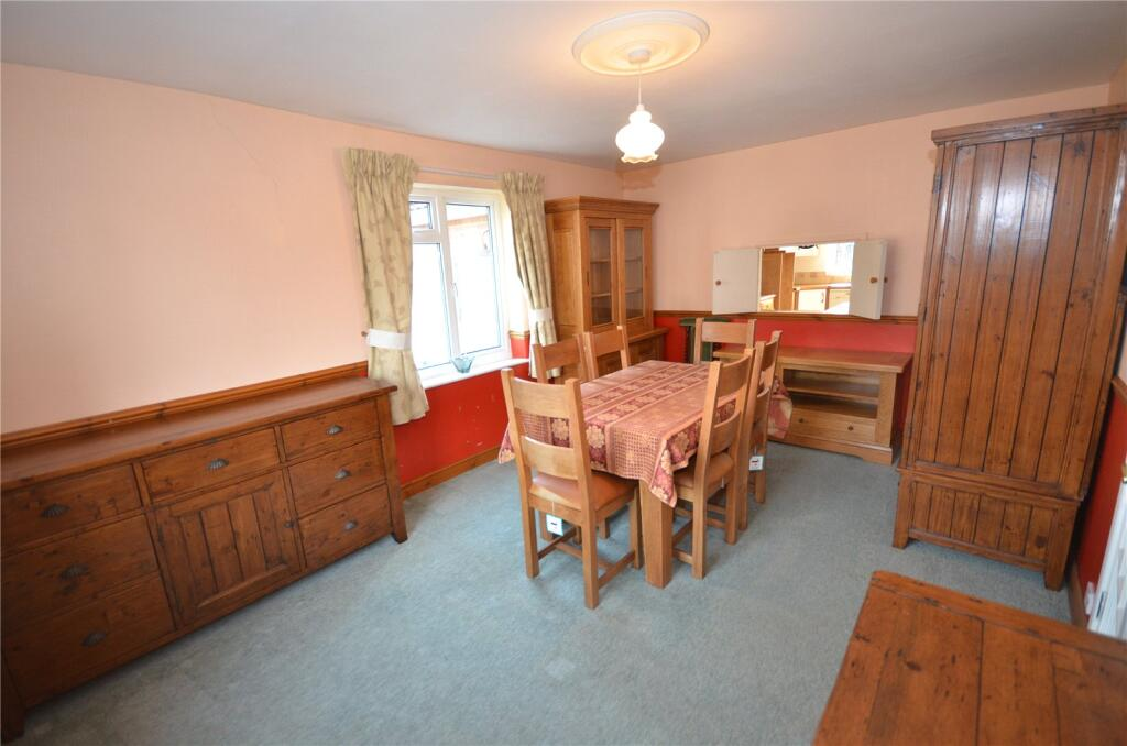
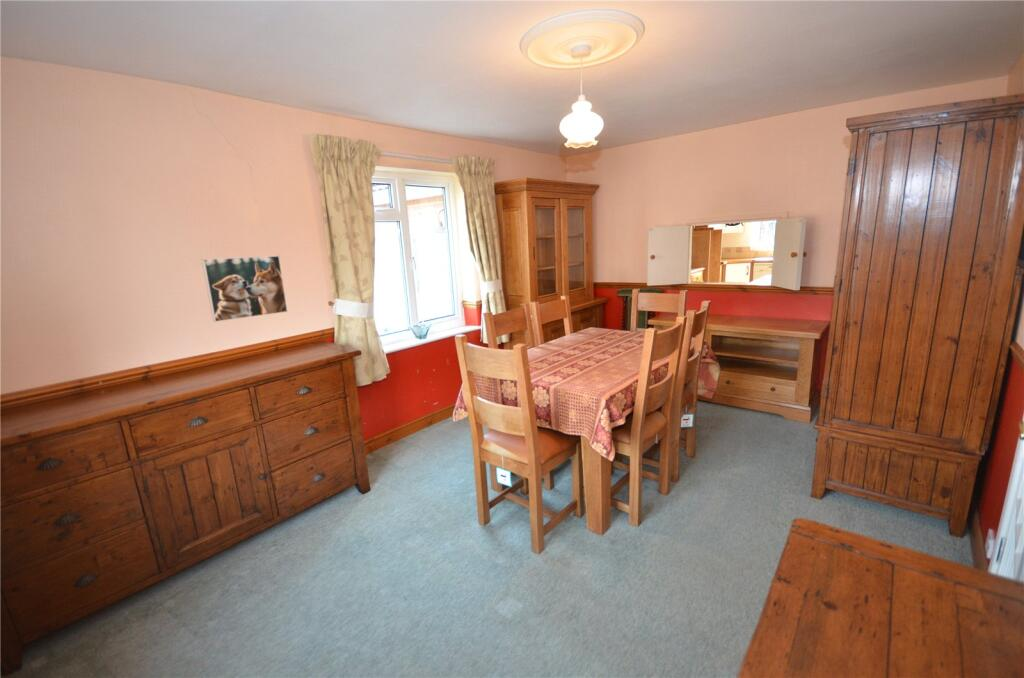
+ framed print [201,255,289,323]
